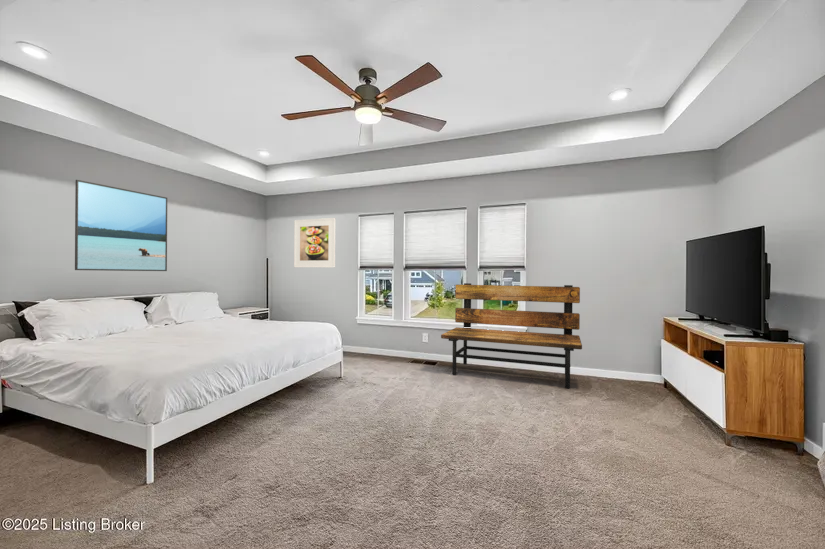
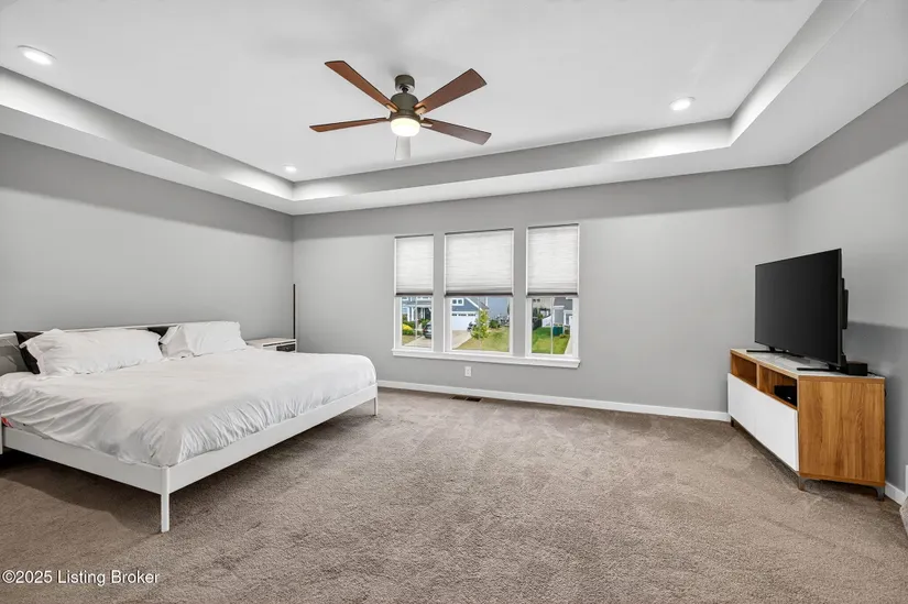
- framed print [293,217,336,269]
- bench [440,282,583,389]
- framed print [74,179,168,272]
